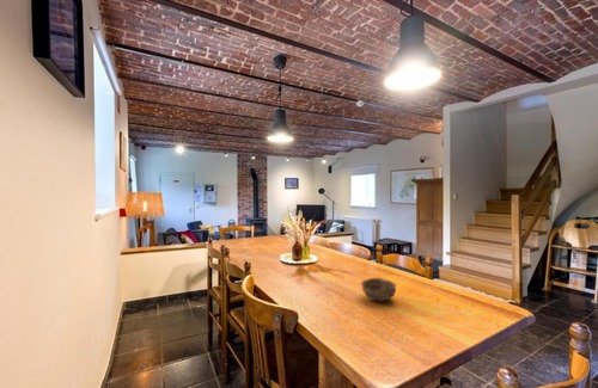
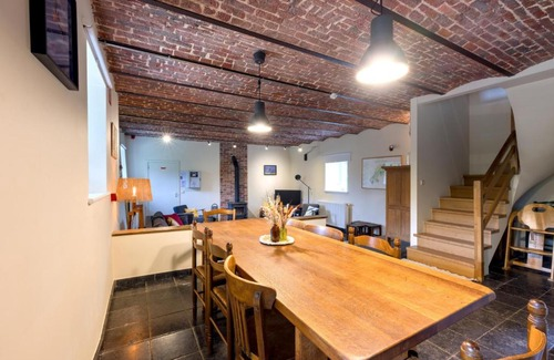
- bowl [360,277,397,302]
